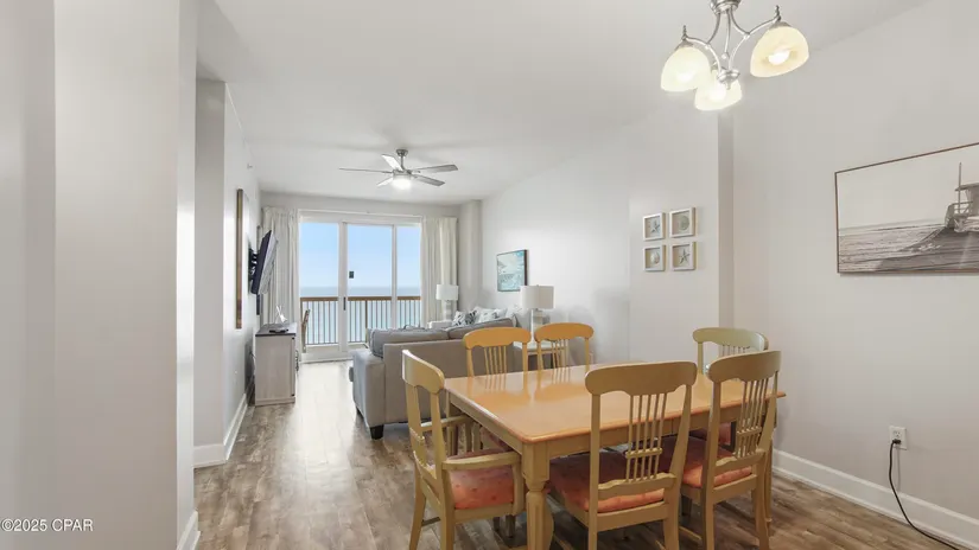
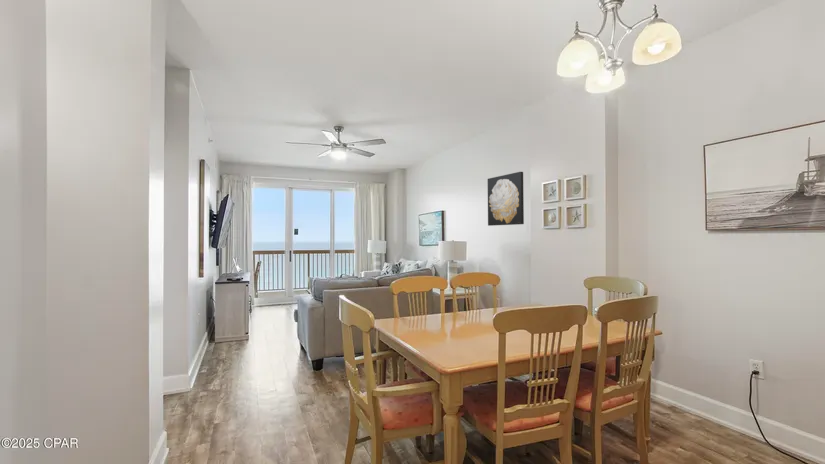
+ wall art [487,171,525,227]
